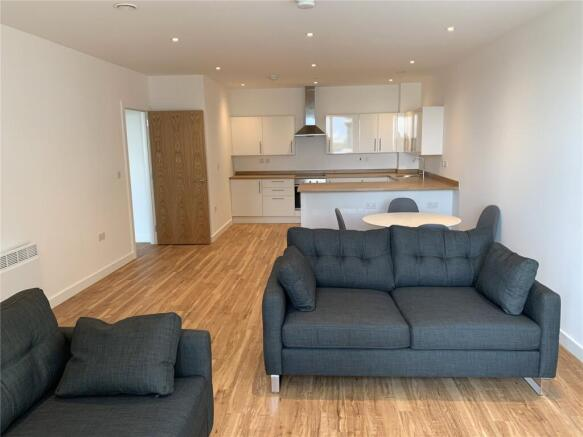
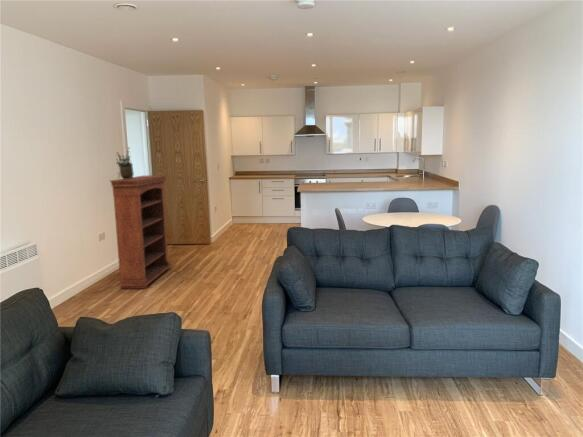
+ bookshelf [109,174,173,290]
+ potted plant [115,146,135,179]
